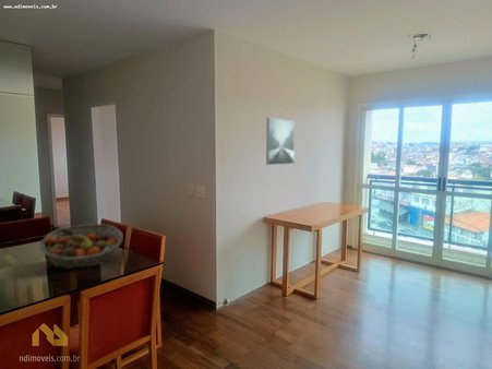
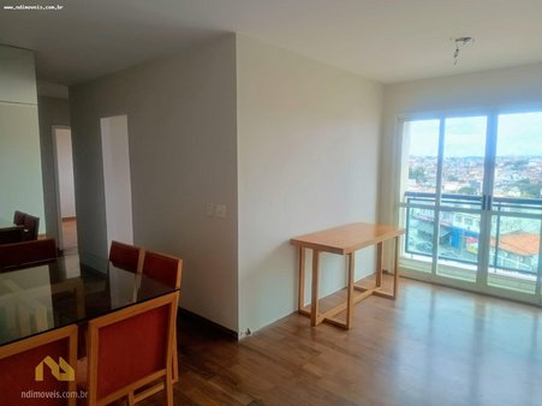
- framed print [265,117,296,166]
- fruit basket [39,223,124,270]
